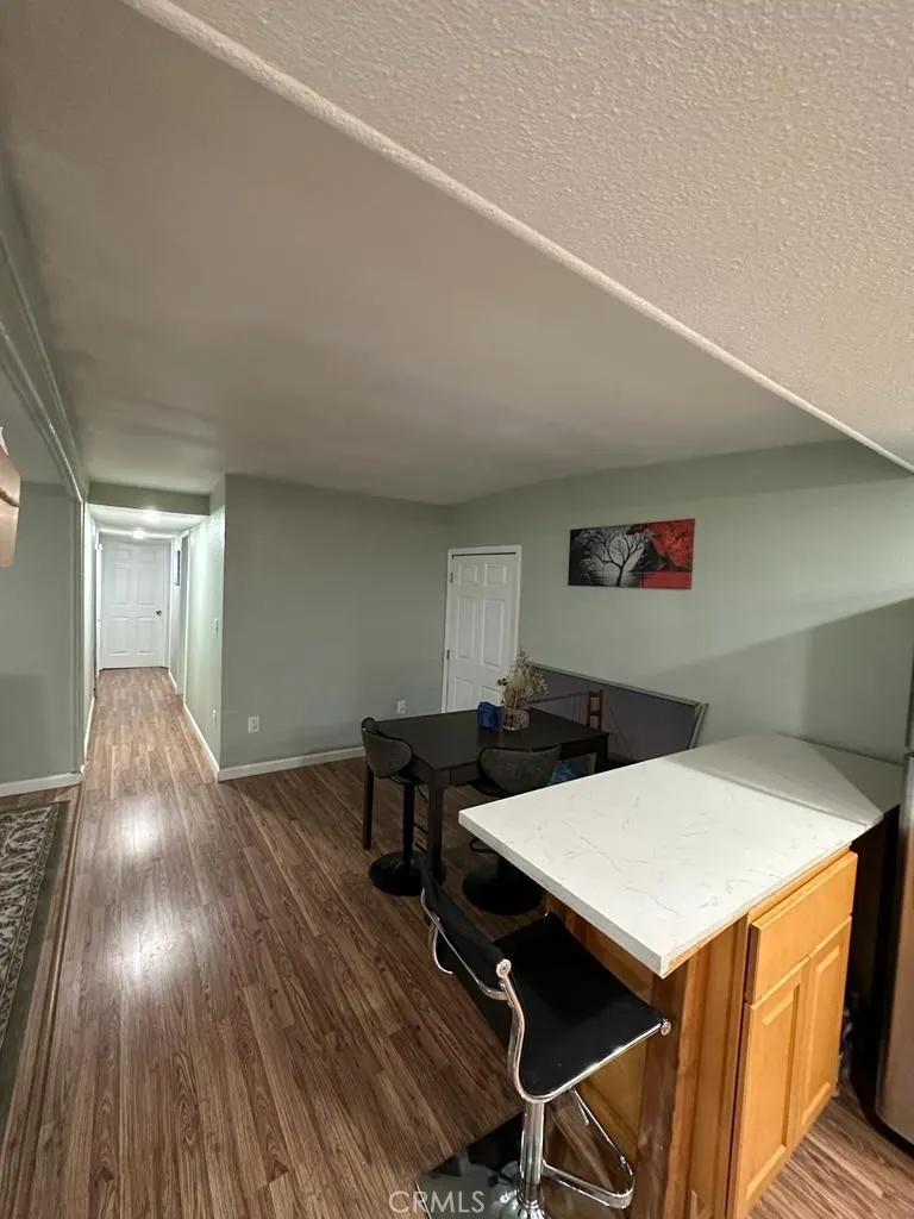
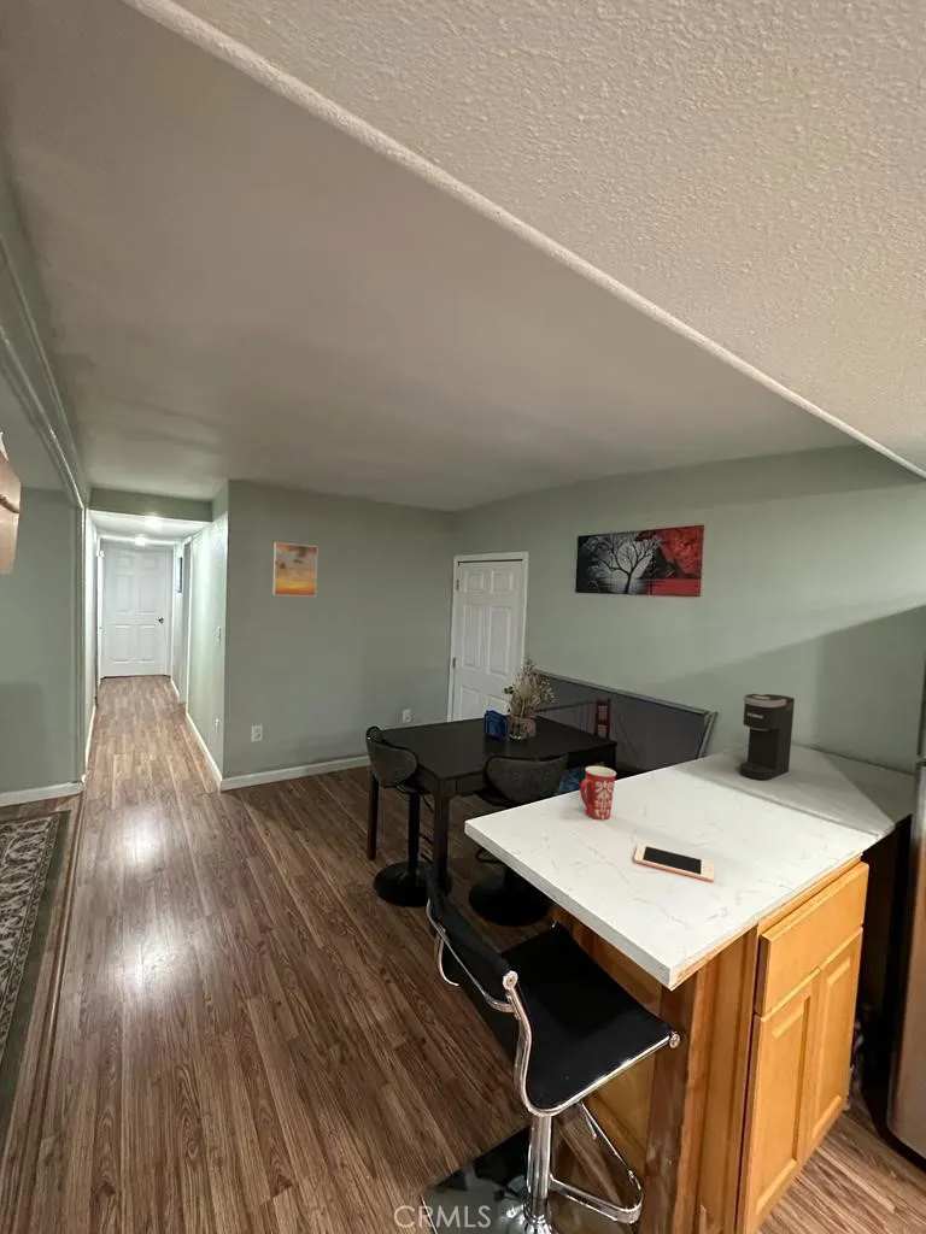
+ mug [579,765,617,821]
+ cell phone [633,844,715,883]
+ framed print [271,541,318,598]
+ coffee maker [738,693,796,781]
